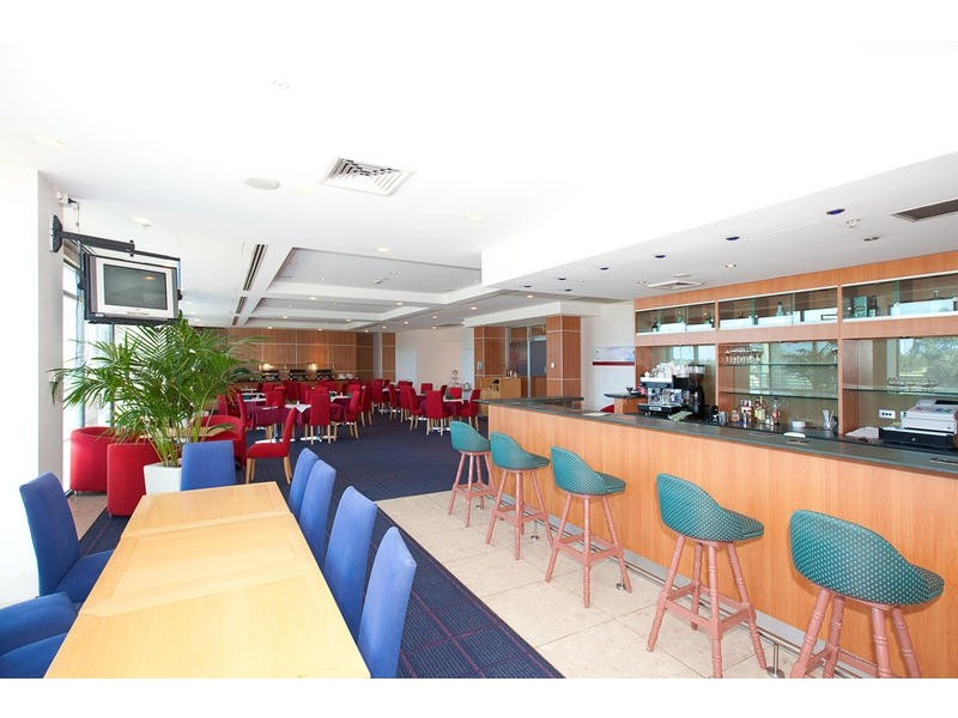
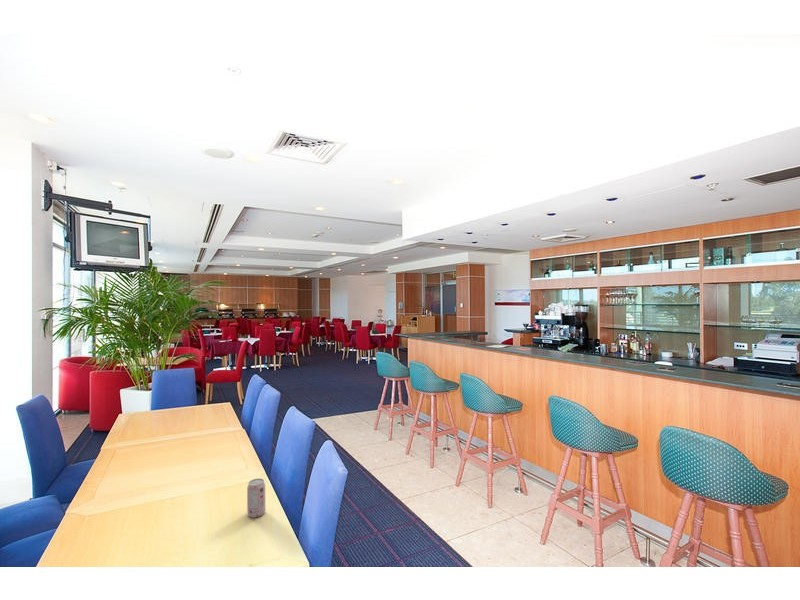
+ beverage can [246,478,266,518]
